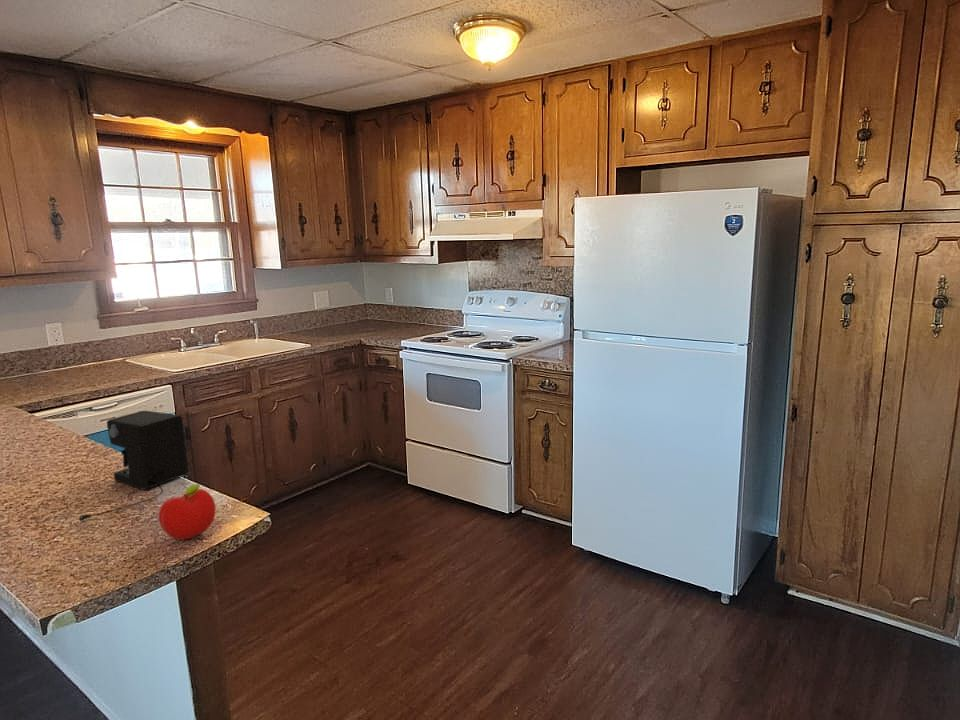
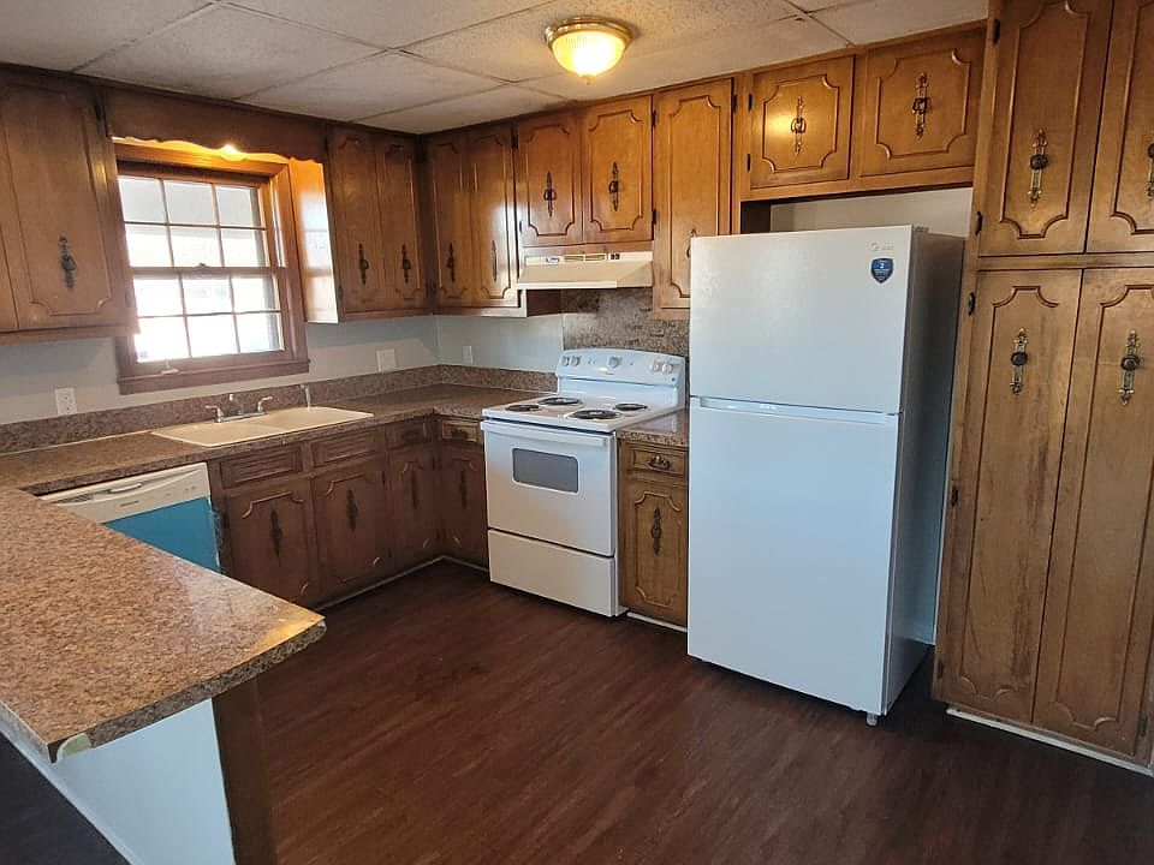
- coffee maker [78,410,189,522]
- fruit [158,483,217,541]
